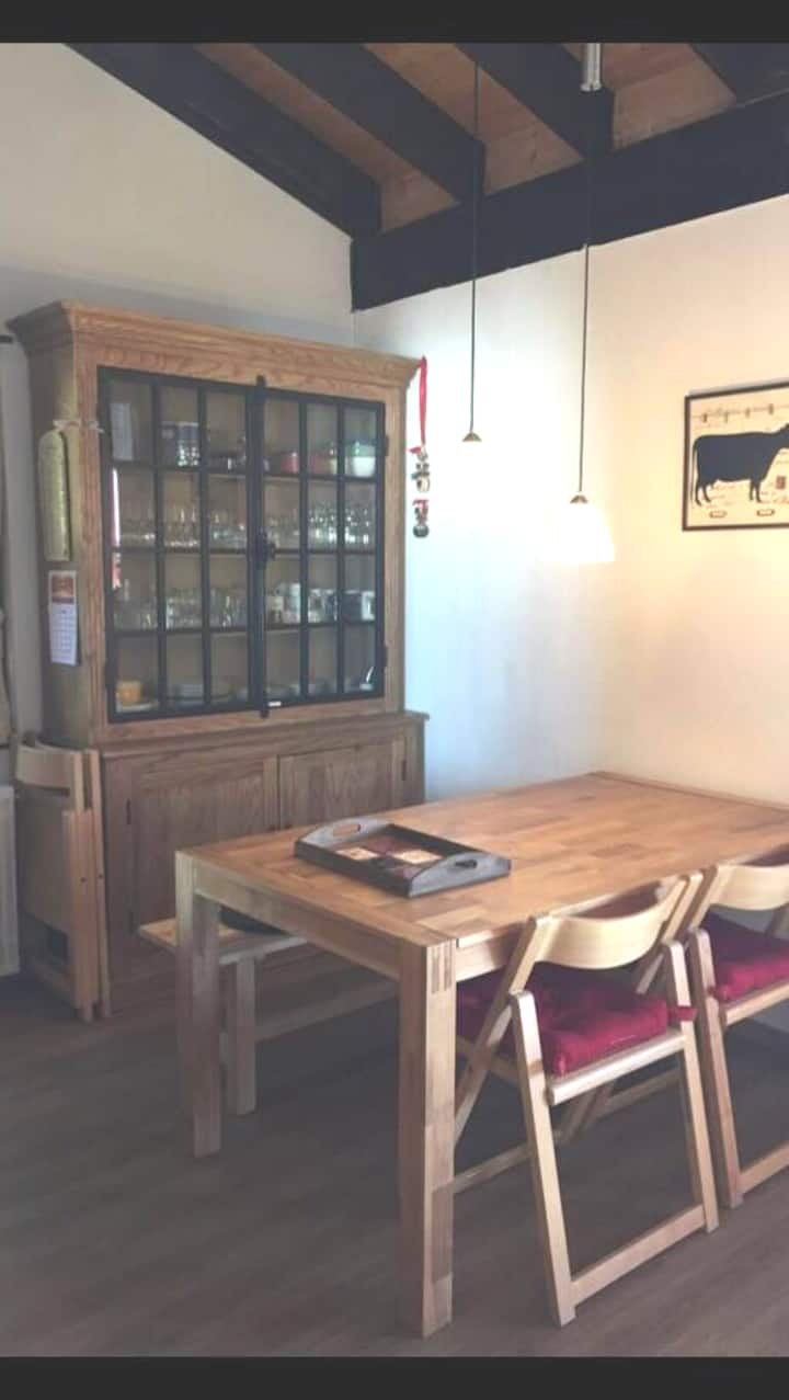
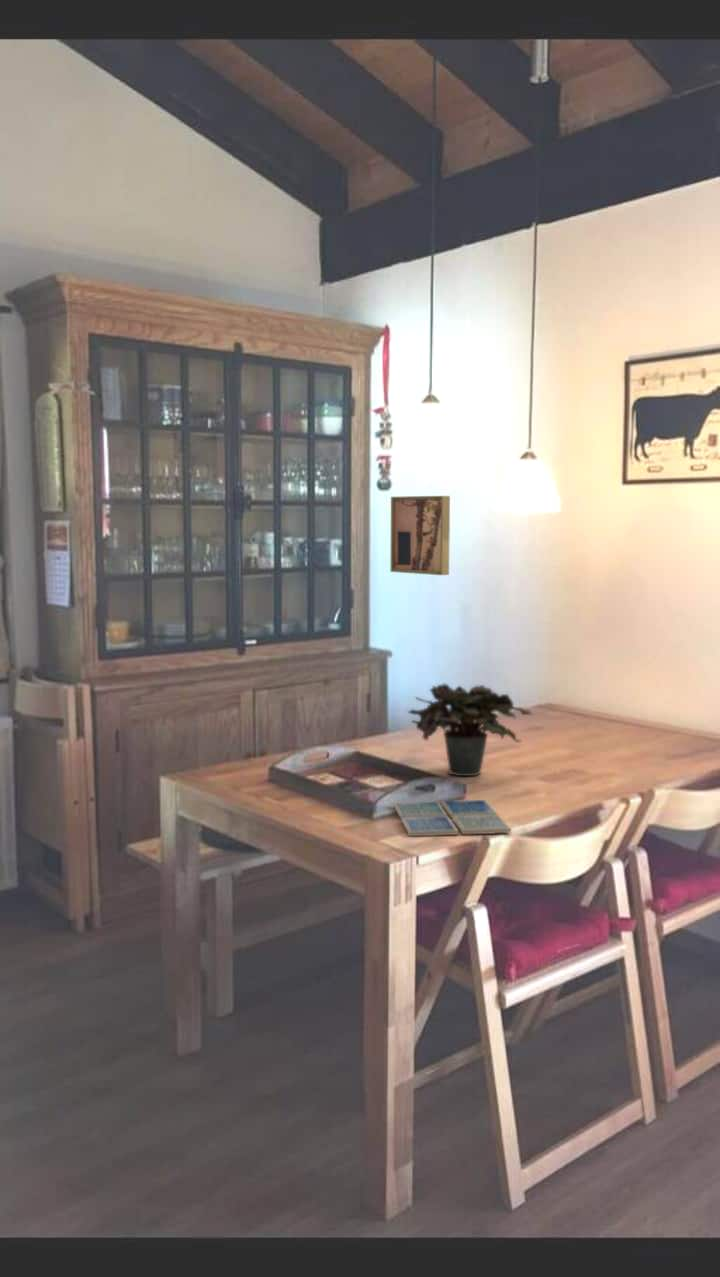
+ wall art [389,495,451,576]
+ drink coaster [392,799,512,837]
+ potted plant [406,683,536,777]
